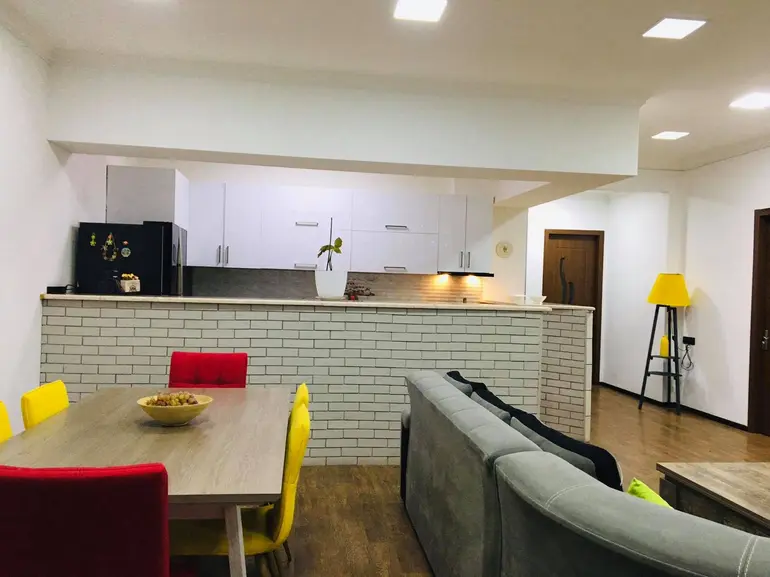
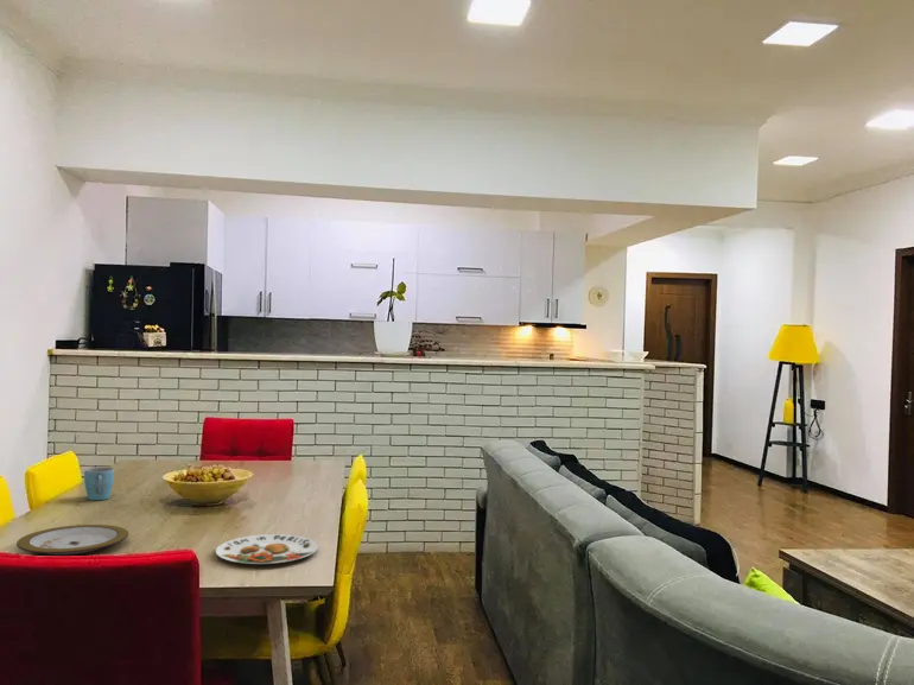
+ plate [15,524,129,557]
+ mug [83,465,115,501]
+ plate [215,533,319,565]
